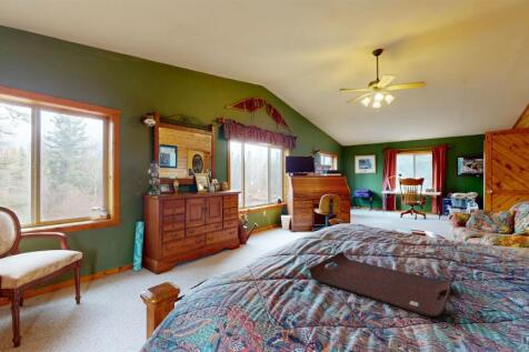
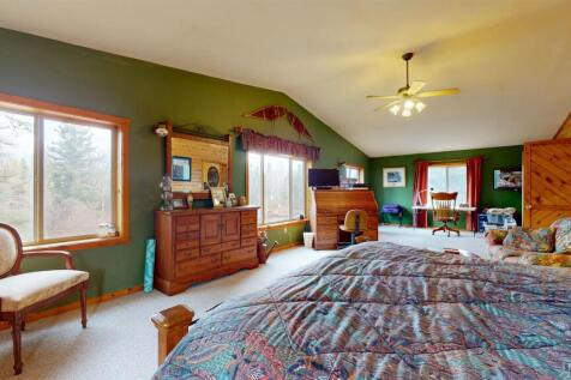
- serving tray [308,250,457,318]
